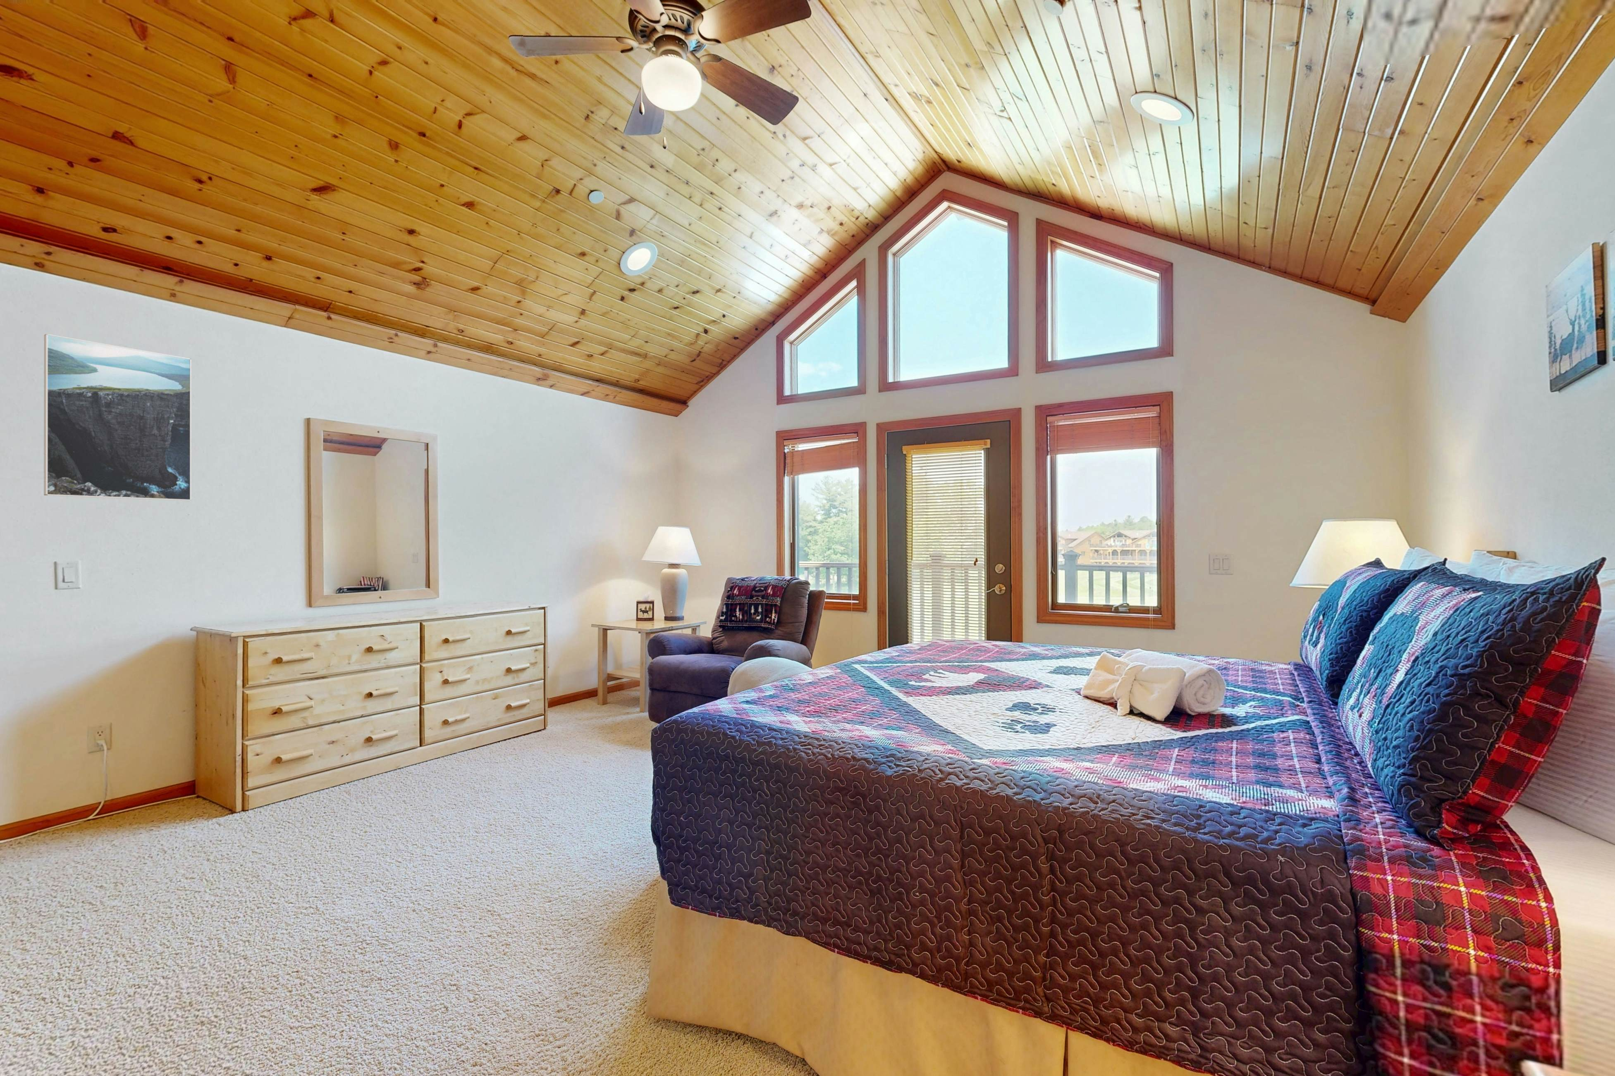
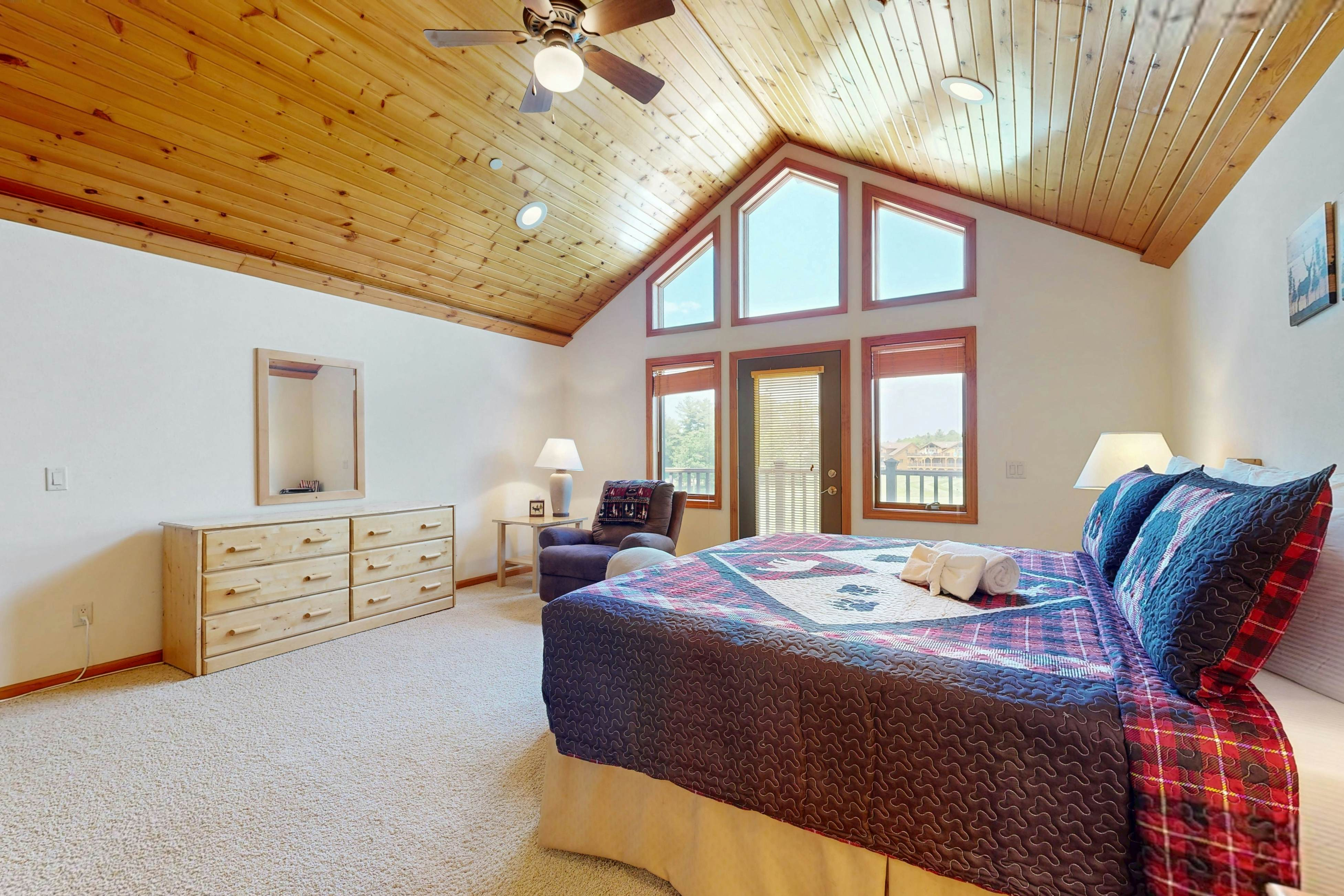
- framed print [43,334,191,501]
